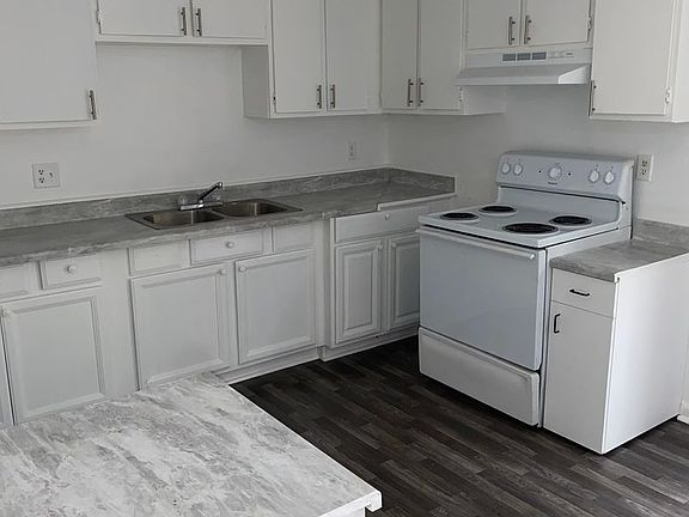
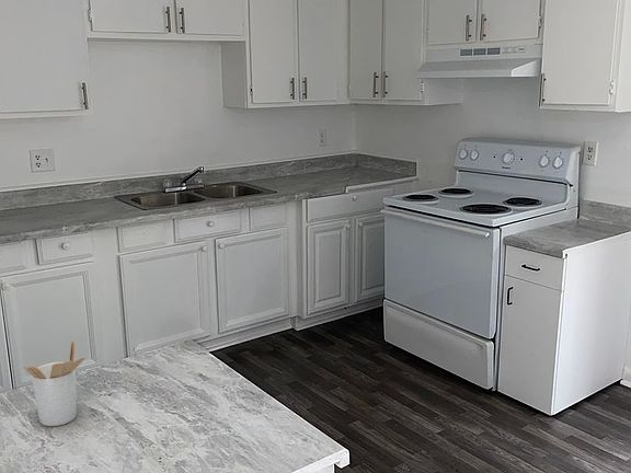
+ utensil holder [23,339,87,427]
